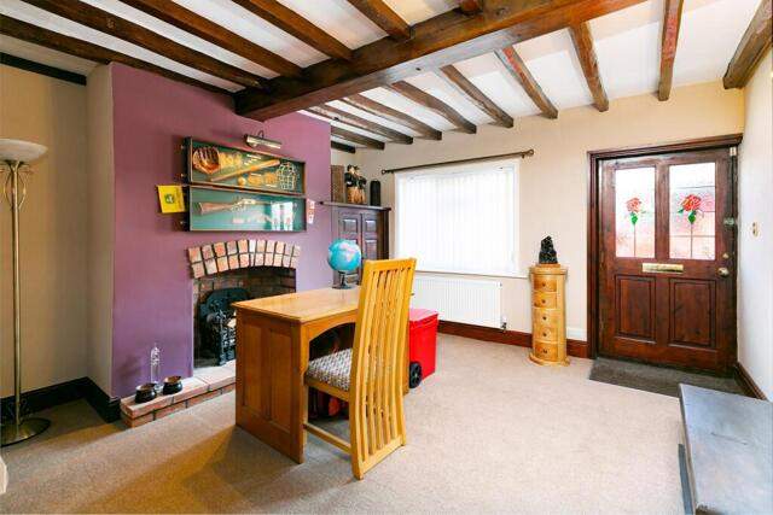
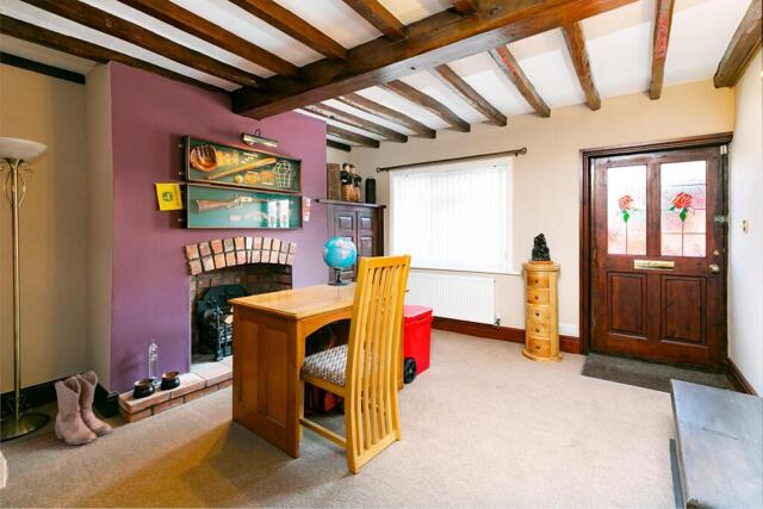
+ boots [54,371,113,446]
